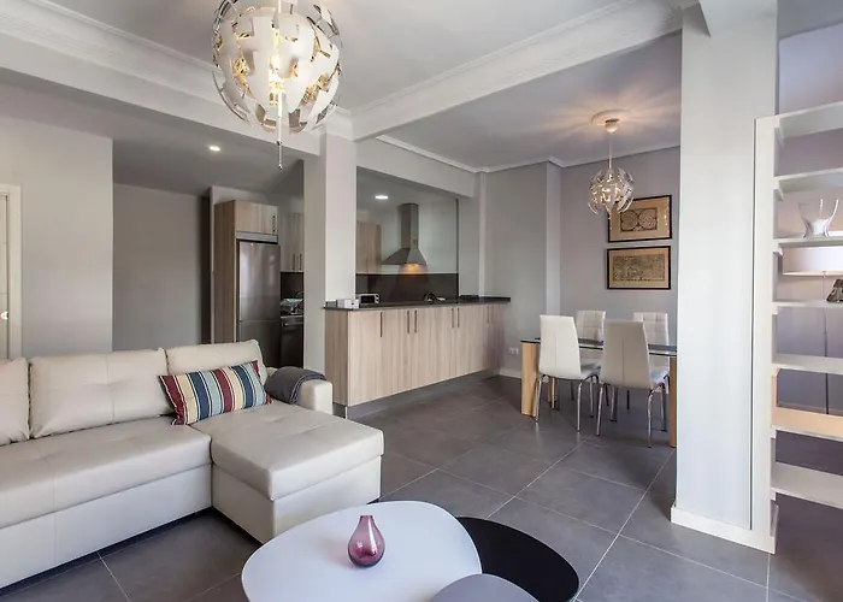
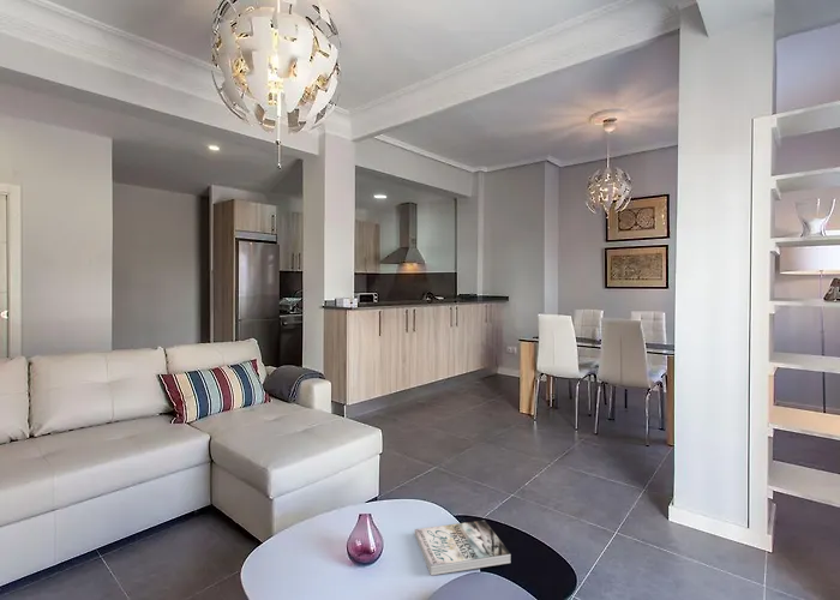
+ book [414,520,511,576]
